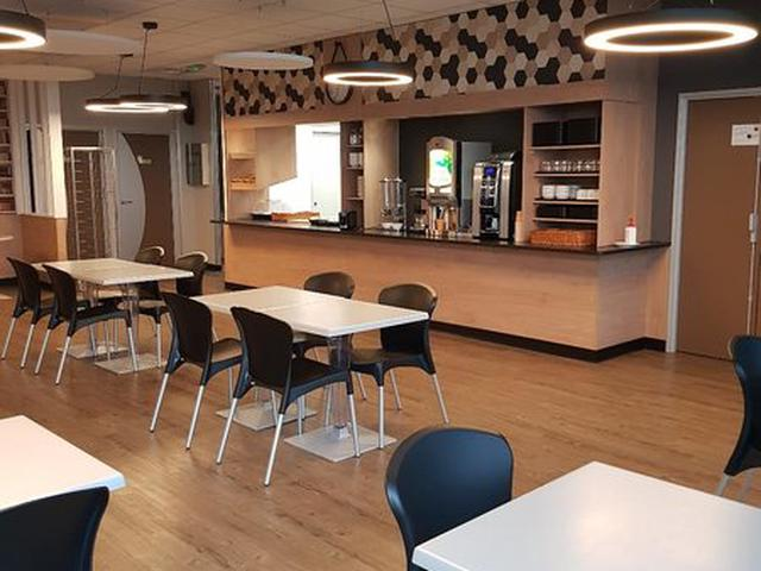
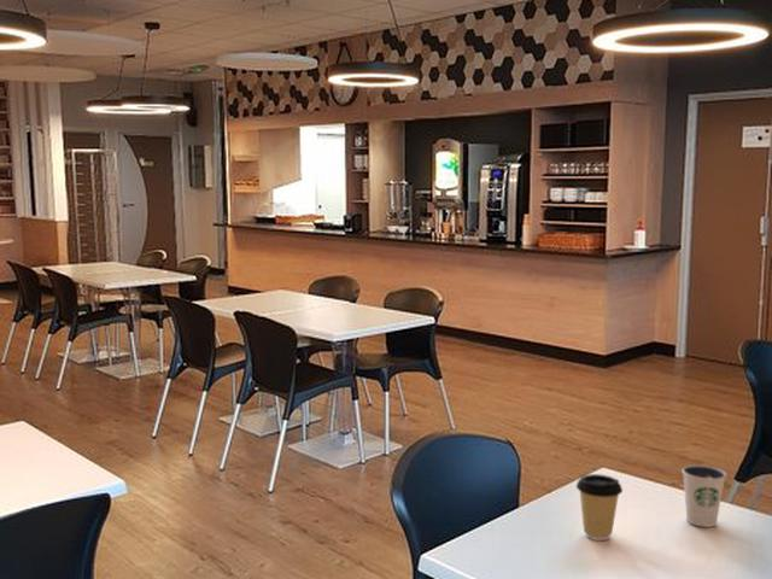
+ coffee cup [575,473,624,542]
+ dixie cup [682,463,727,528]
